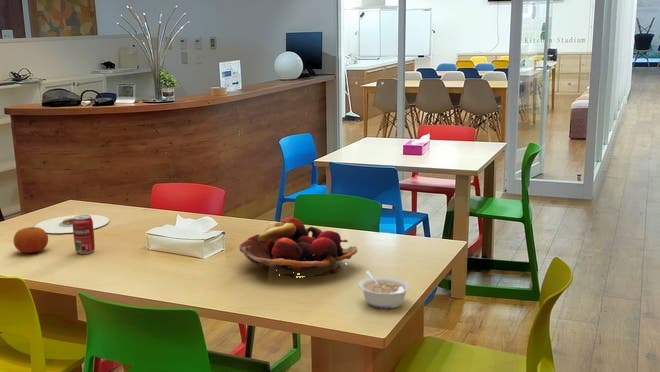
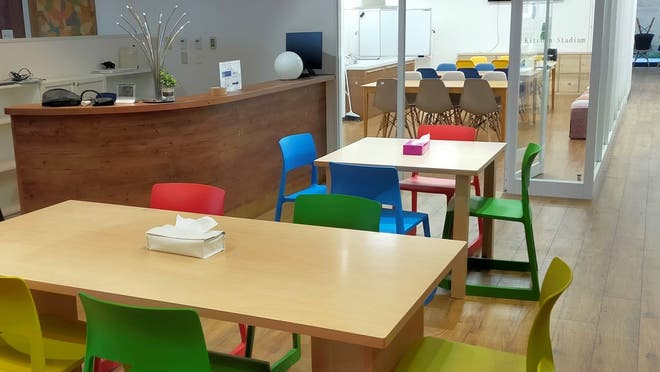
- plate [34,214,110,234]
- fruit basket [238,217,358,278]
- legume [357,270,411,310]
- fruit [13,226,49,254]
- beverage can [72,214,96,255]
